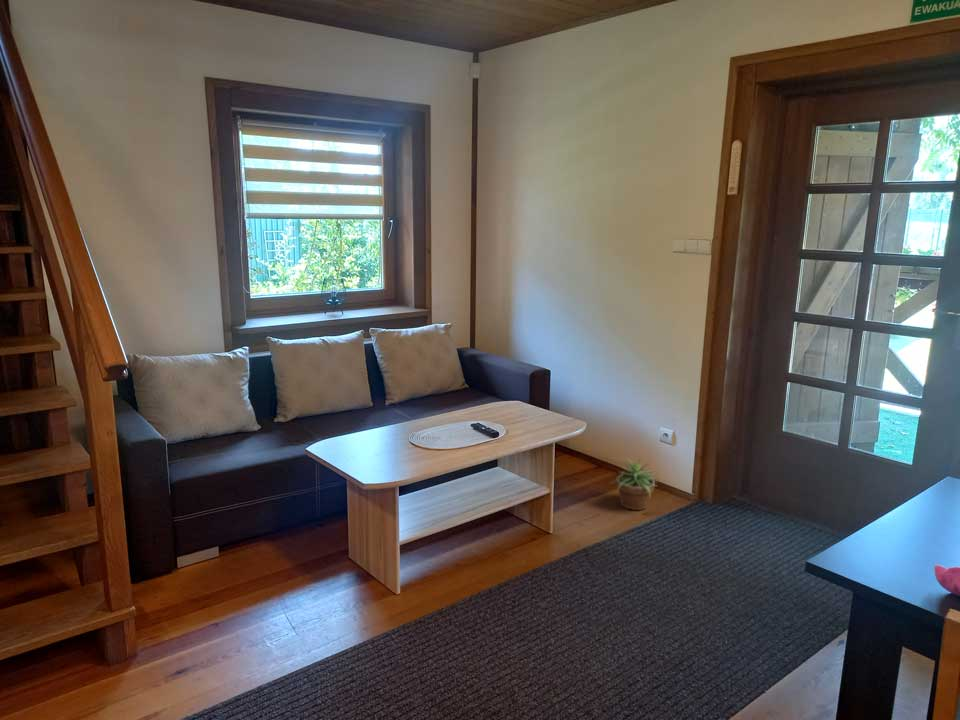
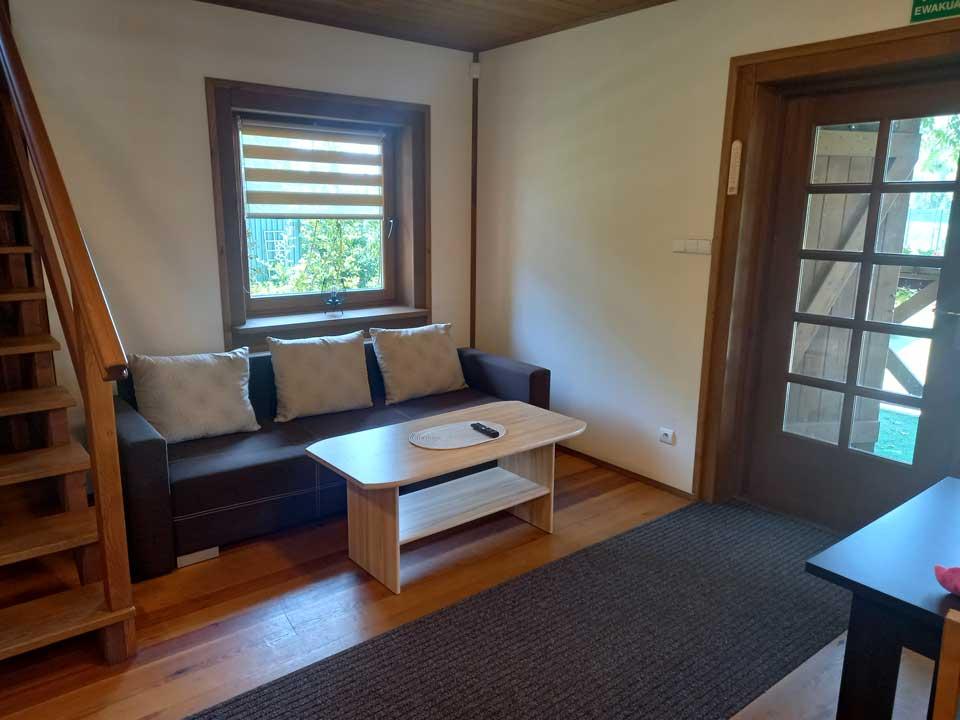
- potted plant [609,458,660,511]
